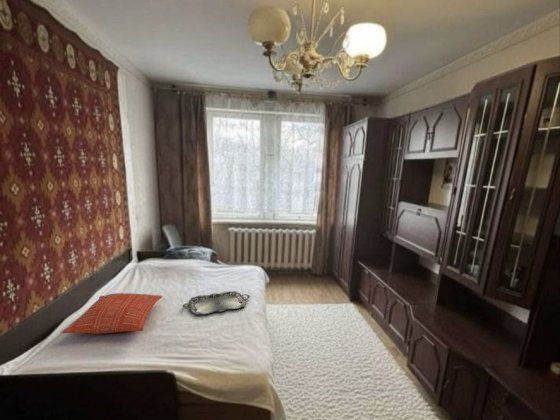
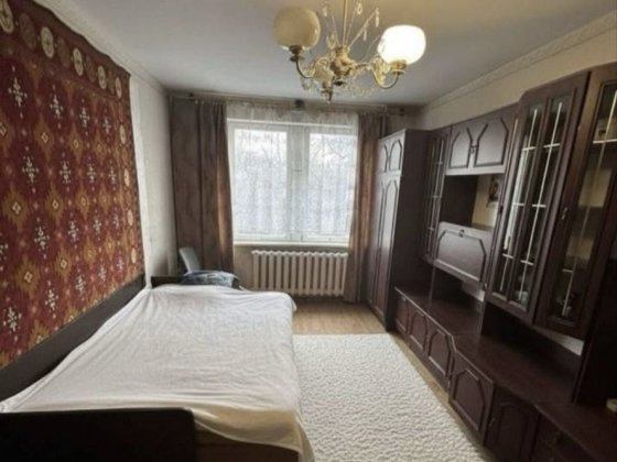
- pillow [61,292,163,335]
- serving tray [181,290,251,316]
